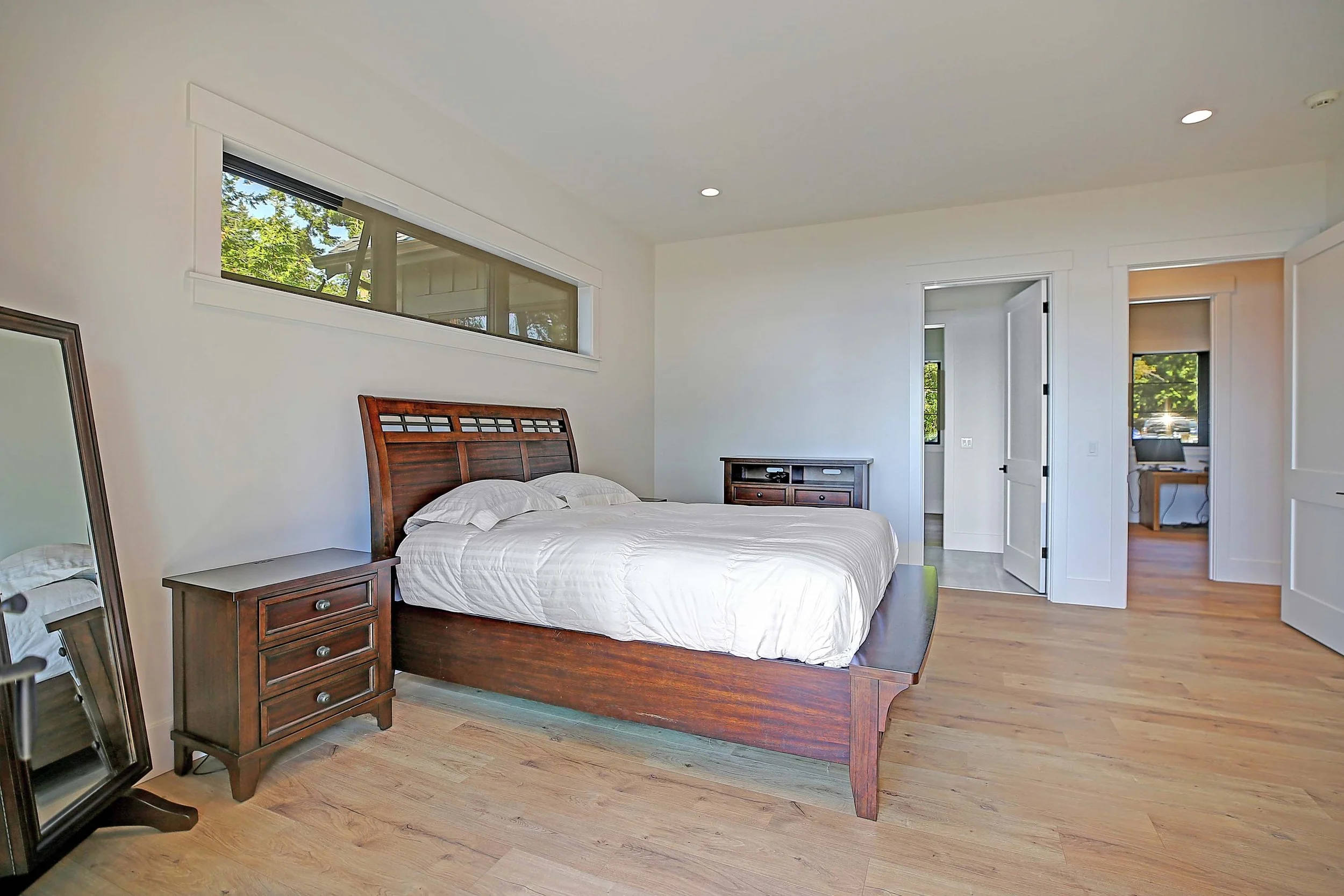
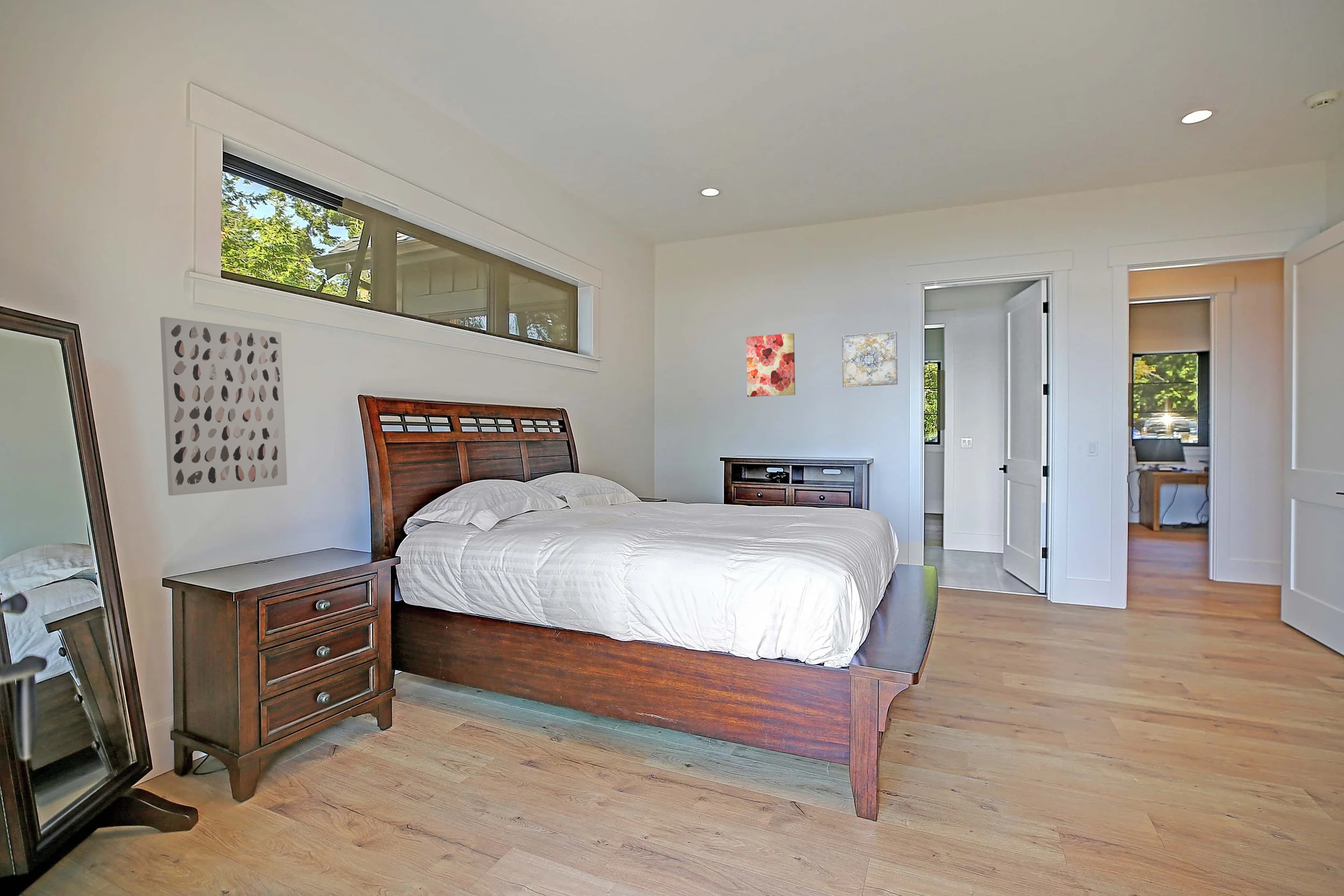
+ wall art [160,317,288,496]
+ wall art [746,333,796,397]
+ wall art [842,331,898,388]
